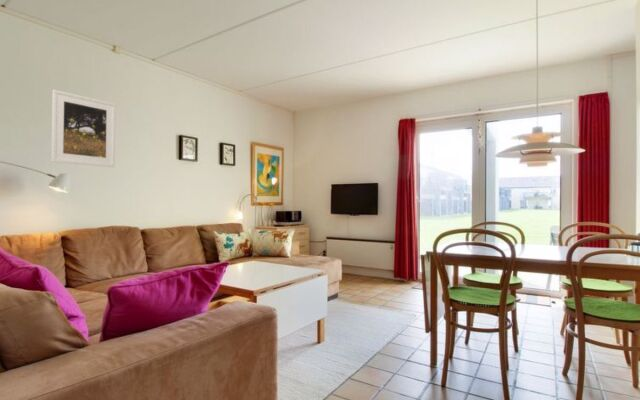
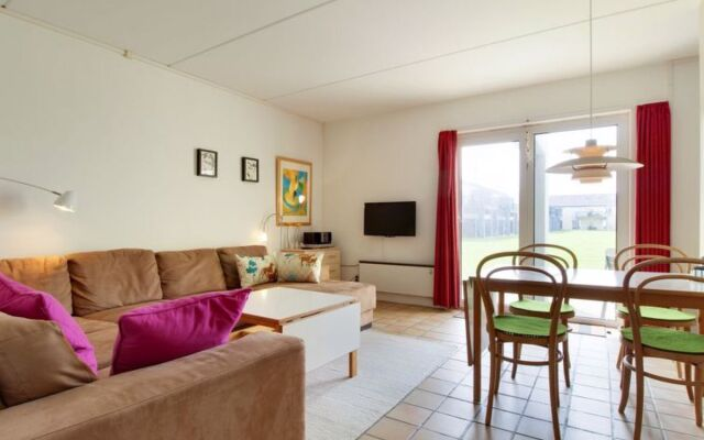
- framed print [50,89,117,168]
